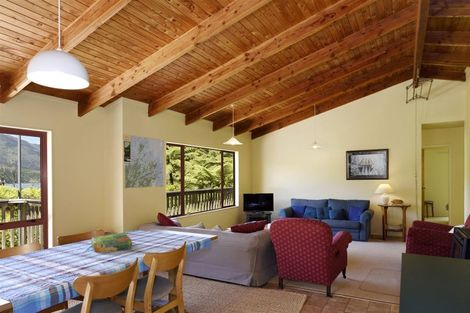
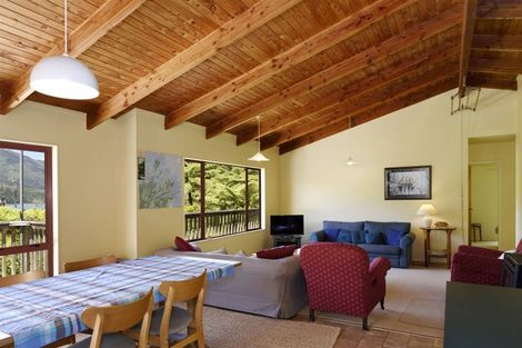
- board game [90,232,133,253]
